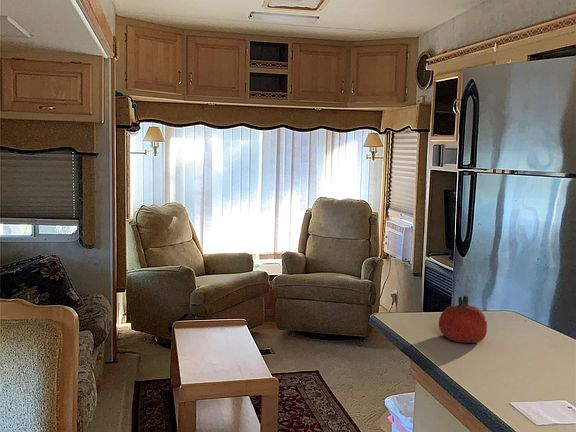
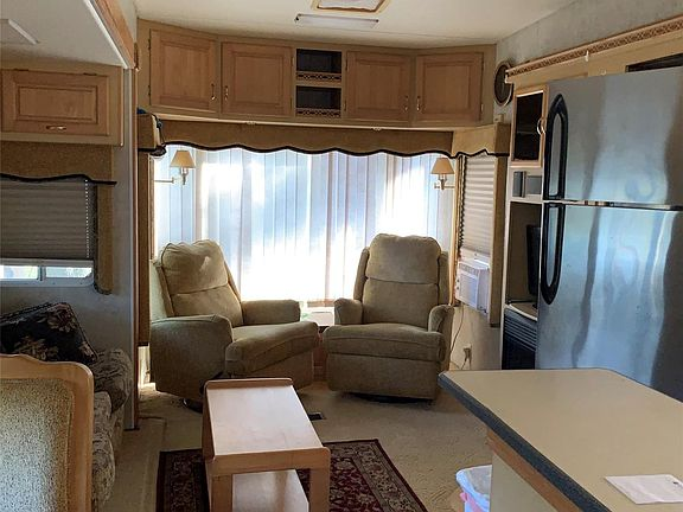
- fruit [438,294,488,344]
